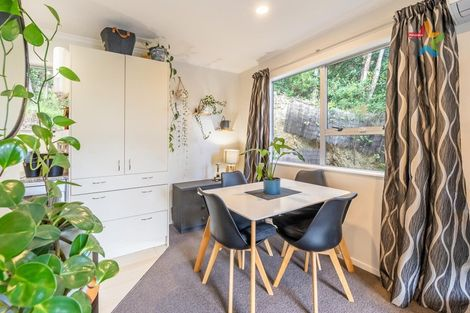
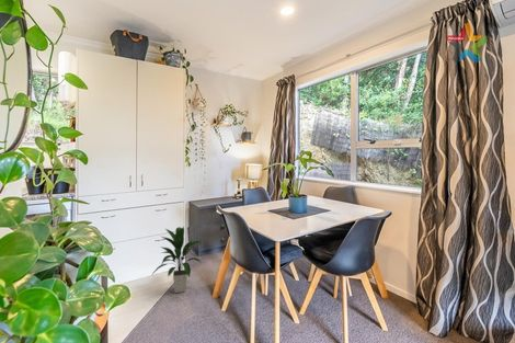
+ indoor plant [151,226,206,294]
